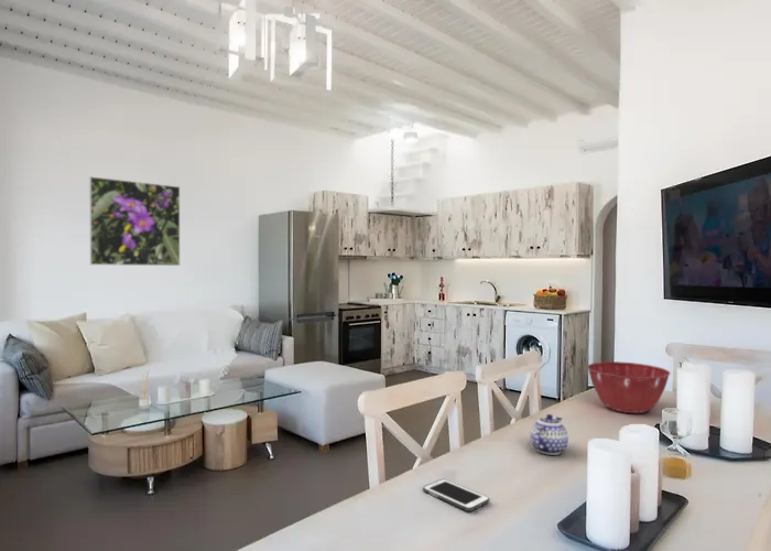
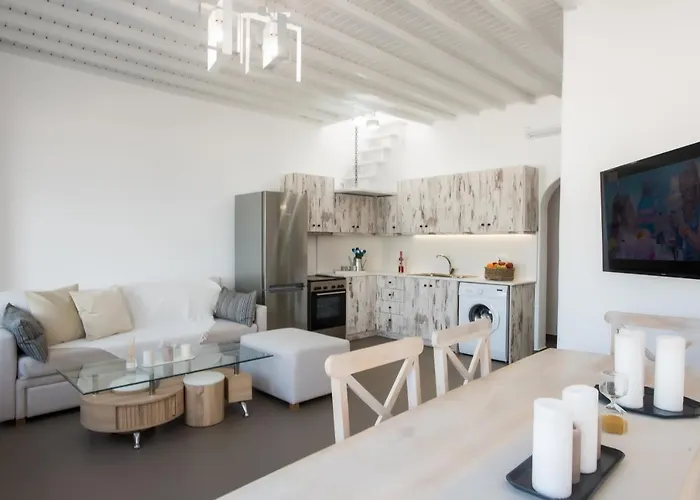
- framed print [88,175,181,267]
- cell phone [422,478,490,512]
- teapot [529,413,569,456]
- mixing bowl [586,360,672,414]
